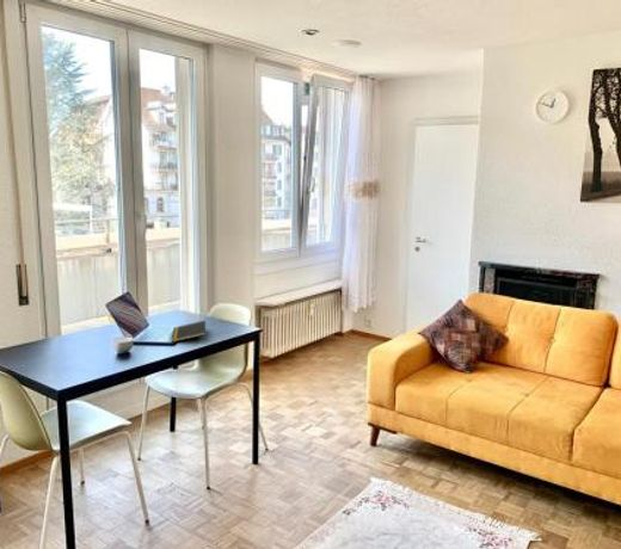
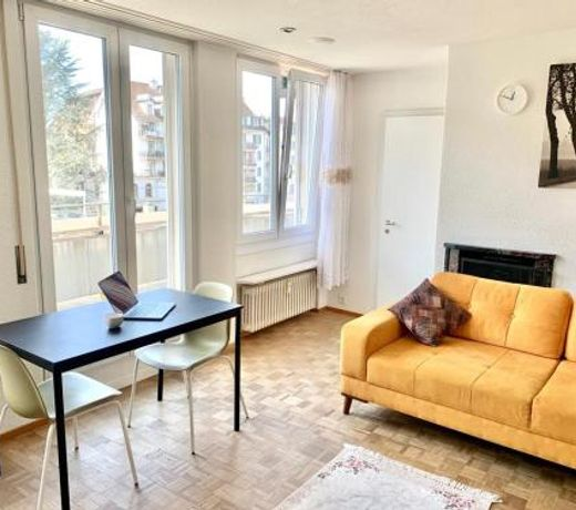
- notepad [170,320,207,344]
